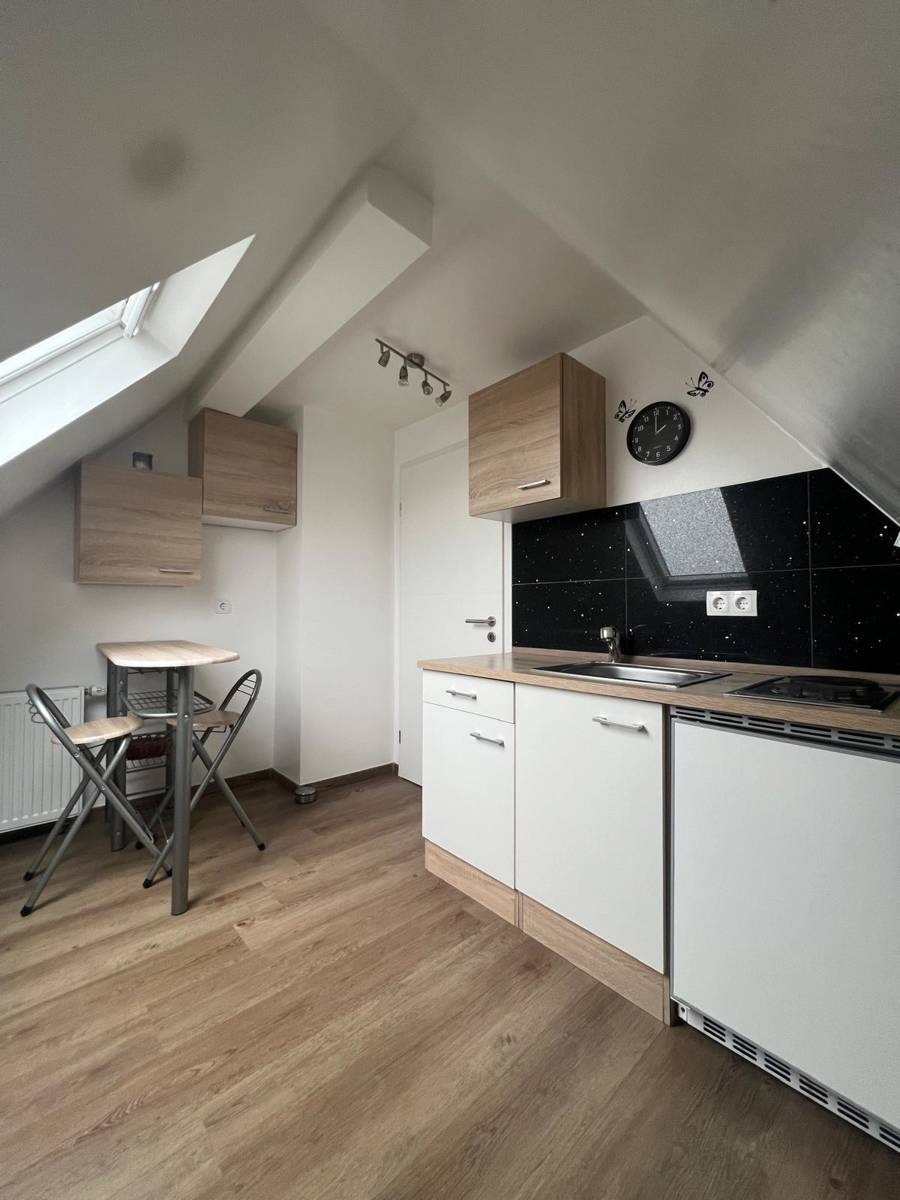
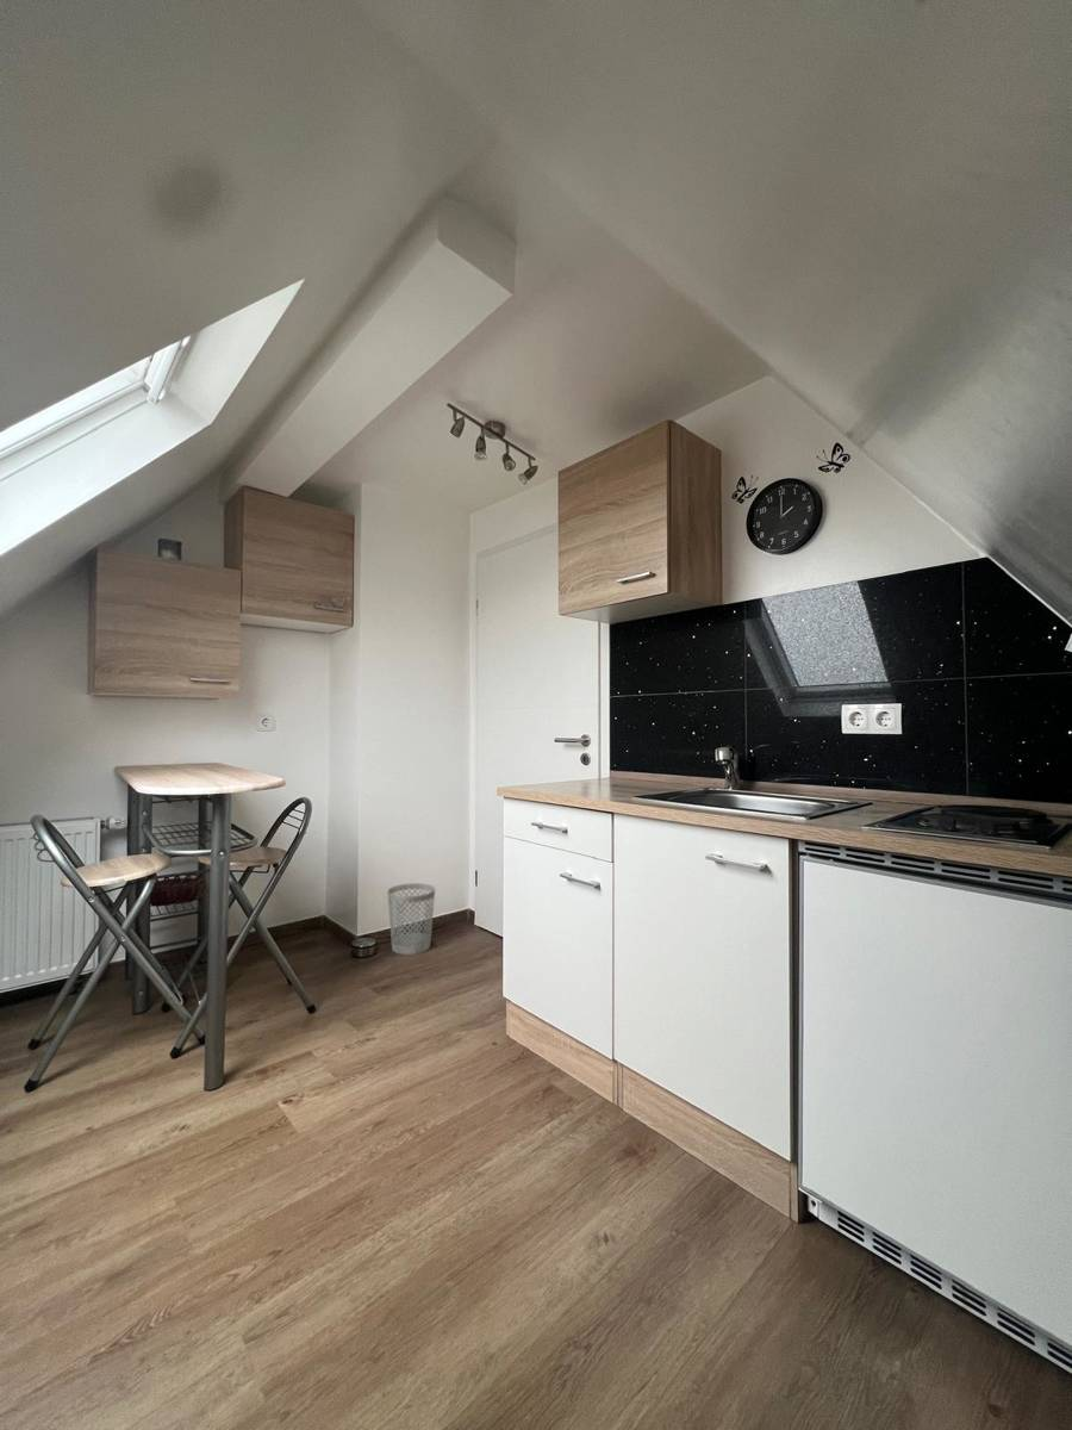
+ wastebasket [386,882,436,956]
